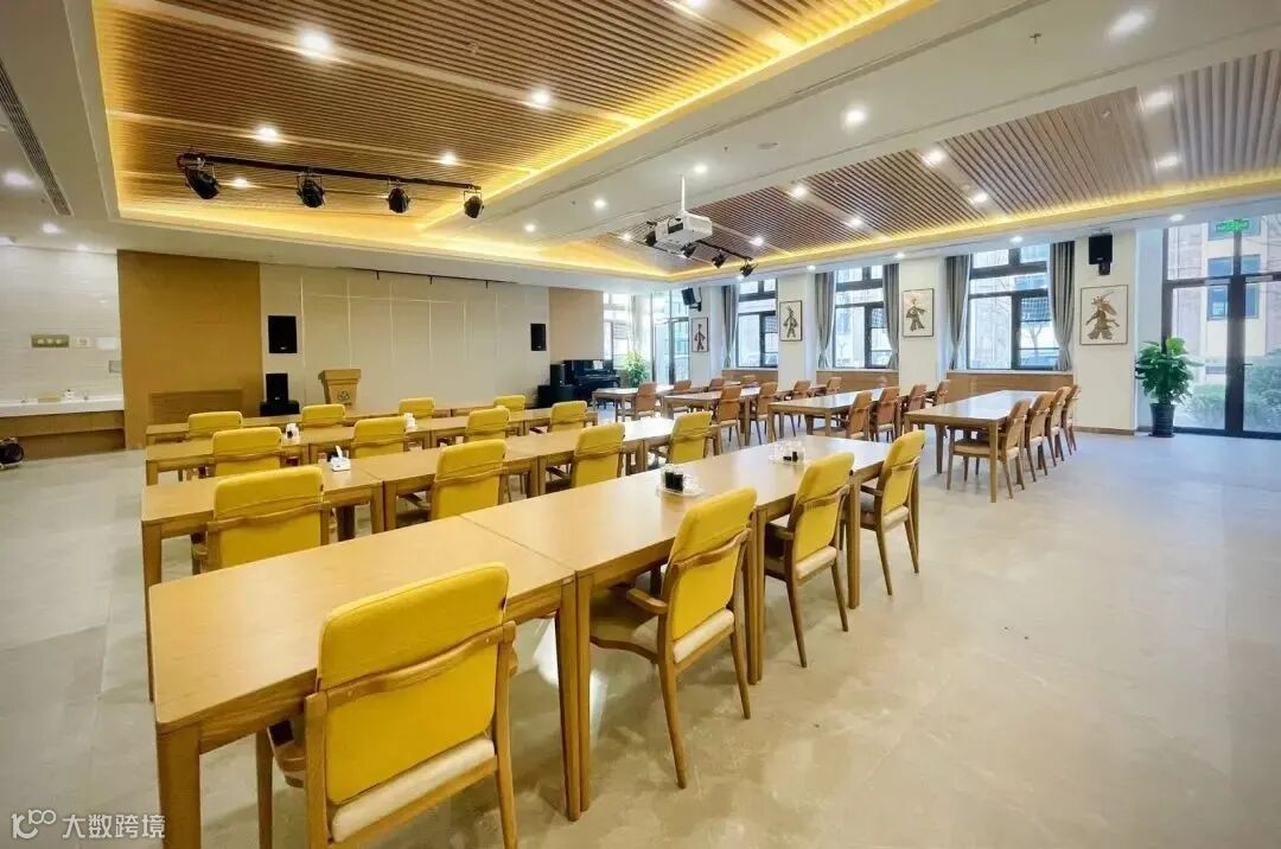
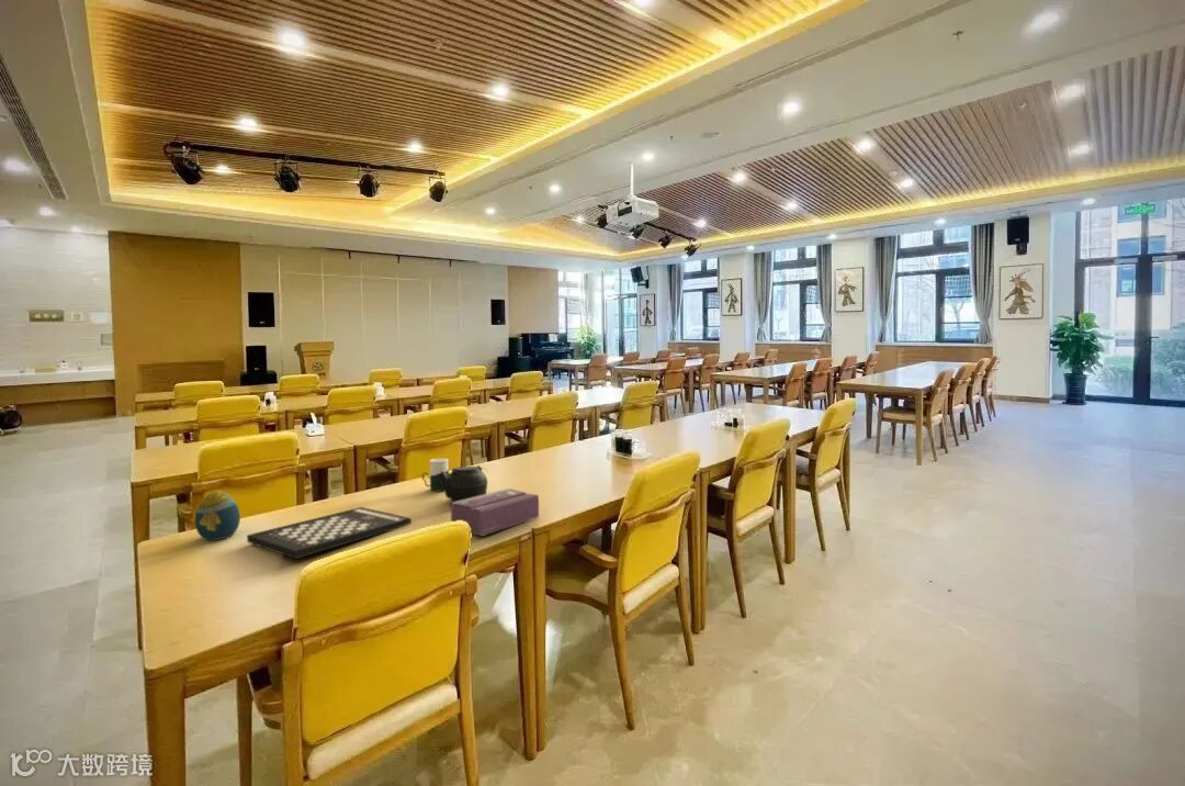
+ teapot [438,464,489,503]
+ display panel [246,506,413,560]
+ cup [421,458,450,492]
+ decorative egg [194,490,241,541]
+ tissue box [450,487,540,537]
